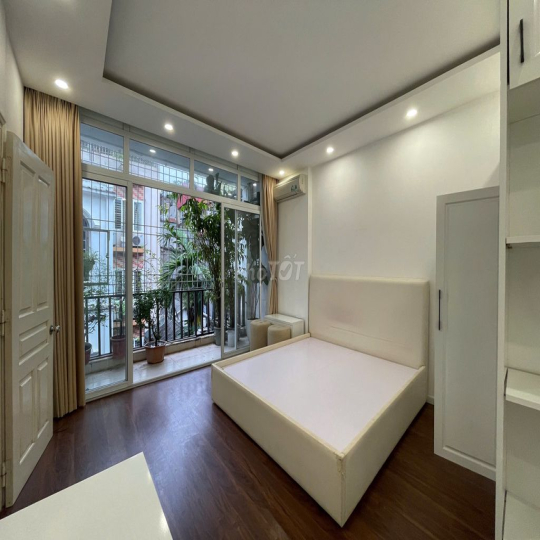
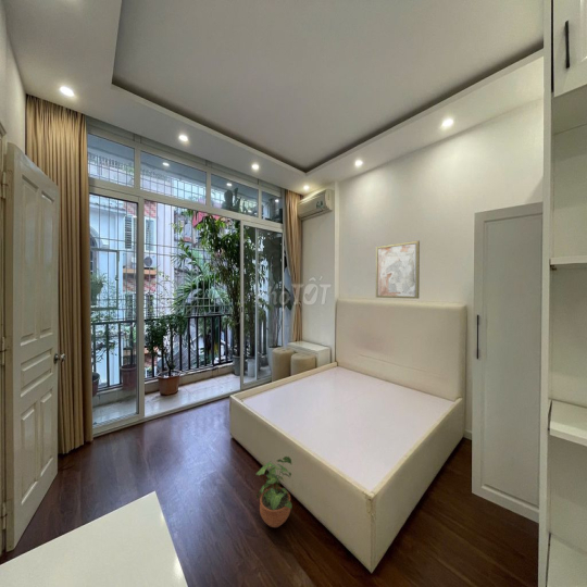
+ wall art [375,239,421,300]
+ potted plant [255,455,294,528]
